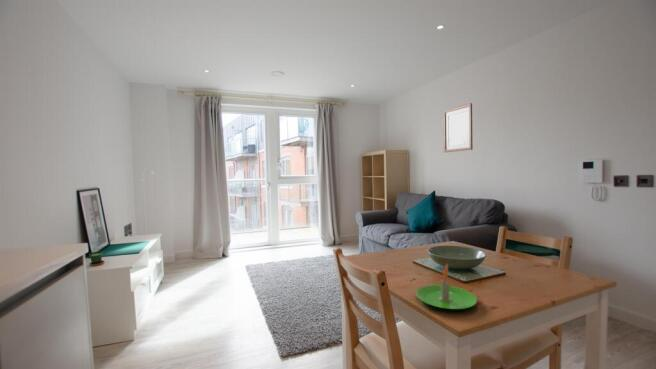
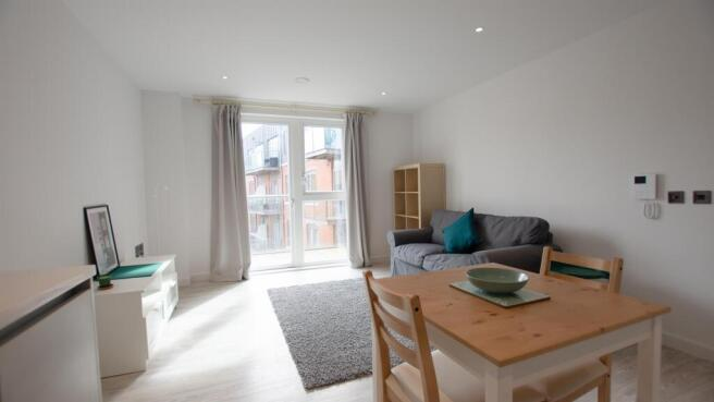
- wall art [442,102,474,153]
- candle [415,262,478,310]
